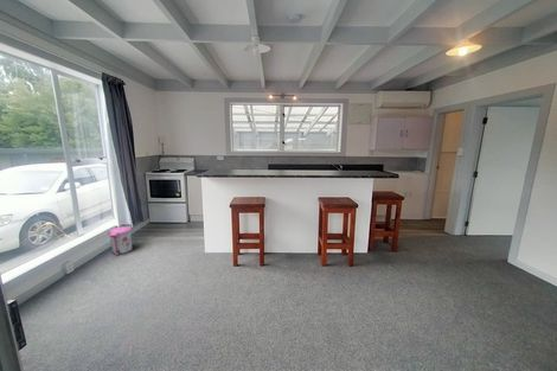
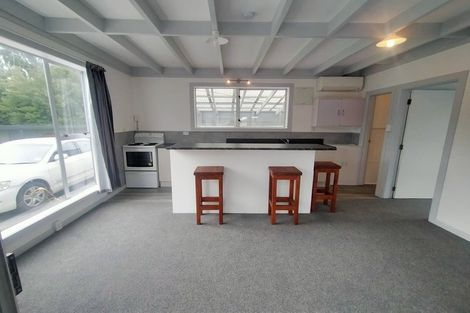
- trash can [107,225,134,256]
